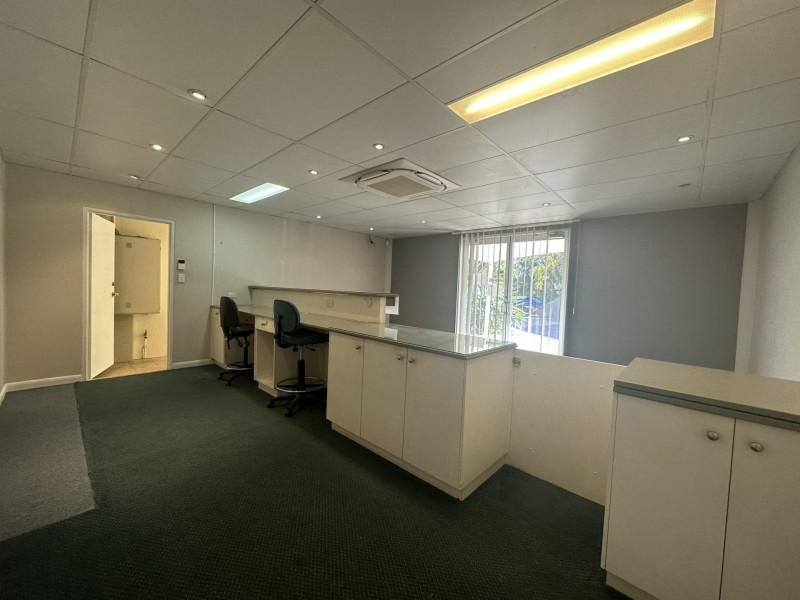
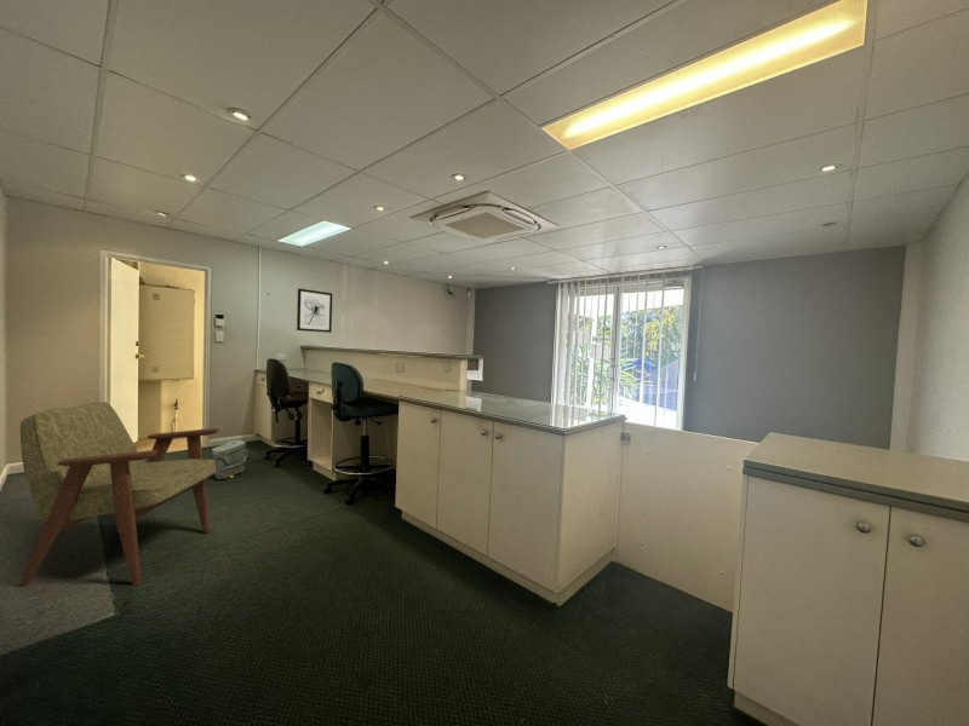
+ wall art [296,288,333,334]
+ armchair [17,401,220,588]
+ bag [211,439,250,480]
